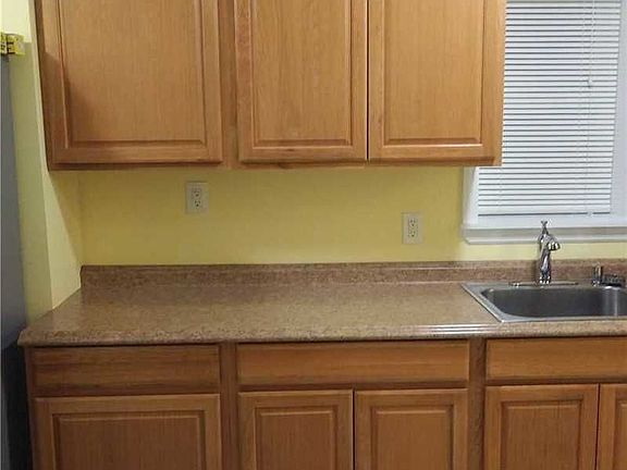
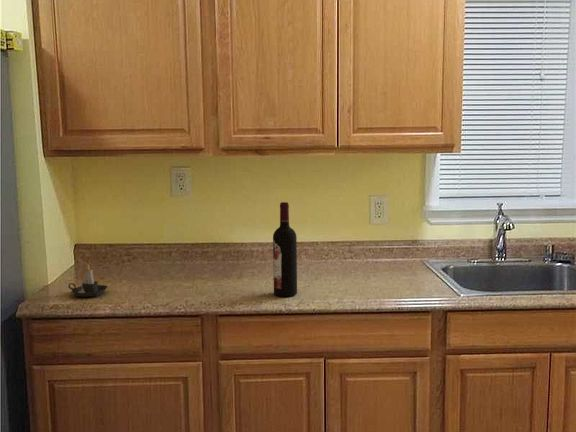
+ candle [67,264,108,298]
+ wine bottle [272,201,298,297]
